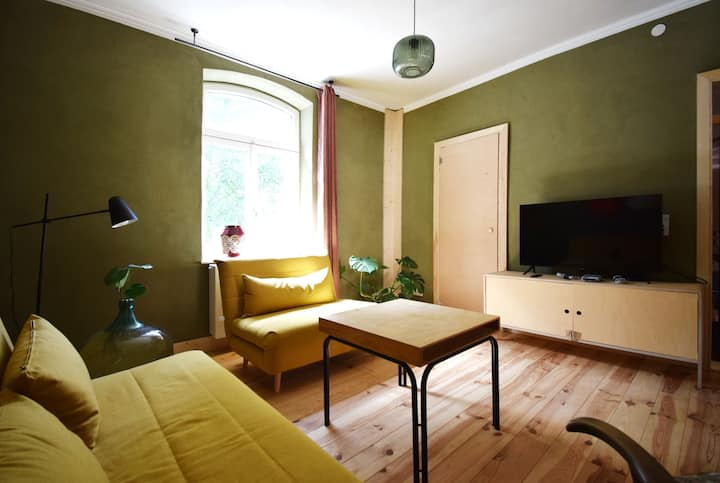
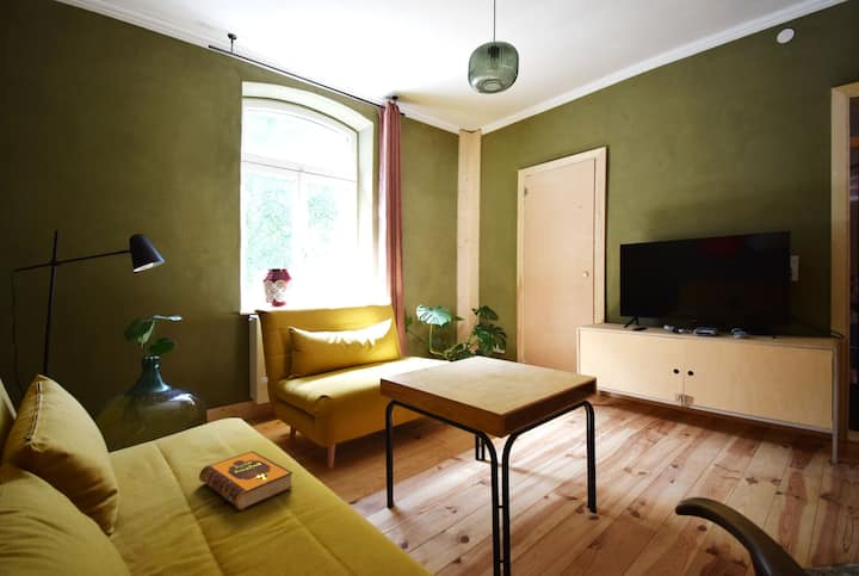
+ hardback book [198,450,293,512]
